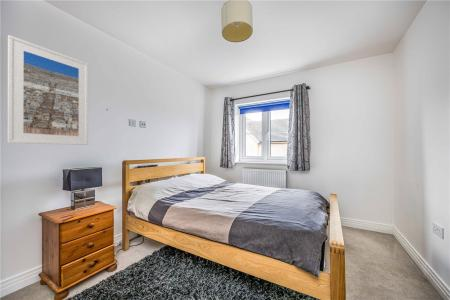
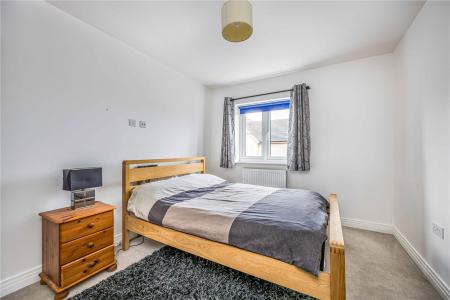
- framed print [7,34,89,146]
